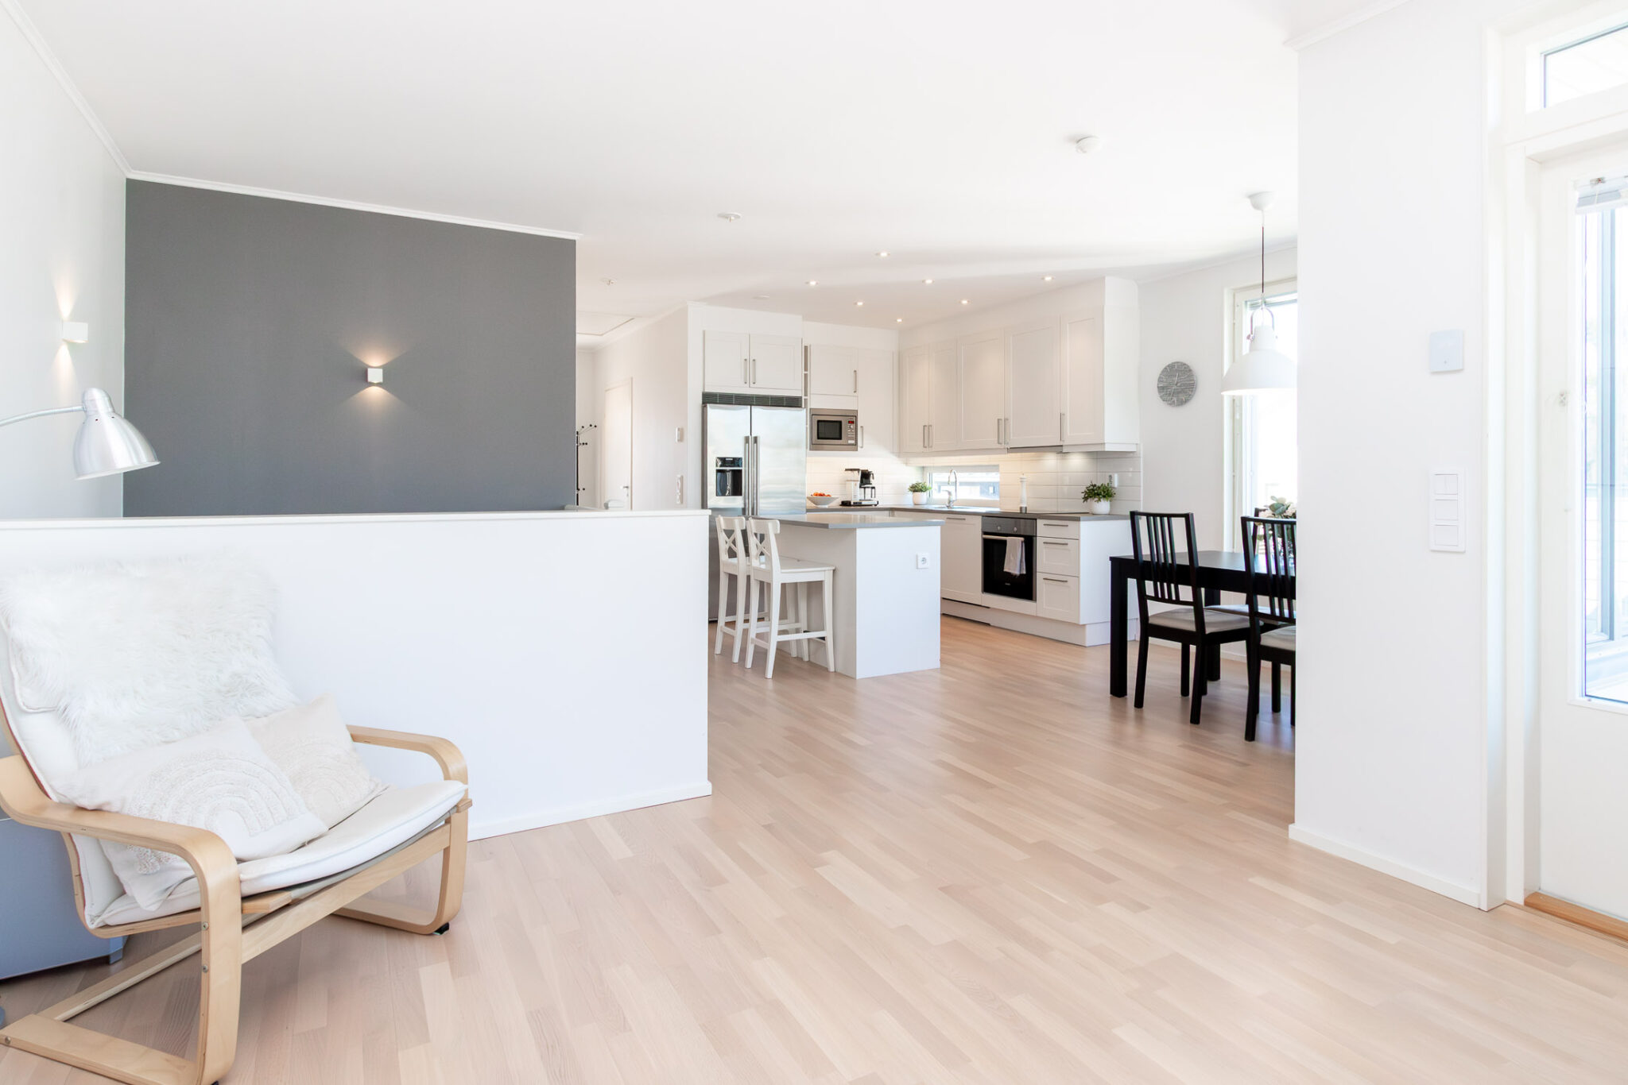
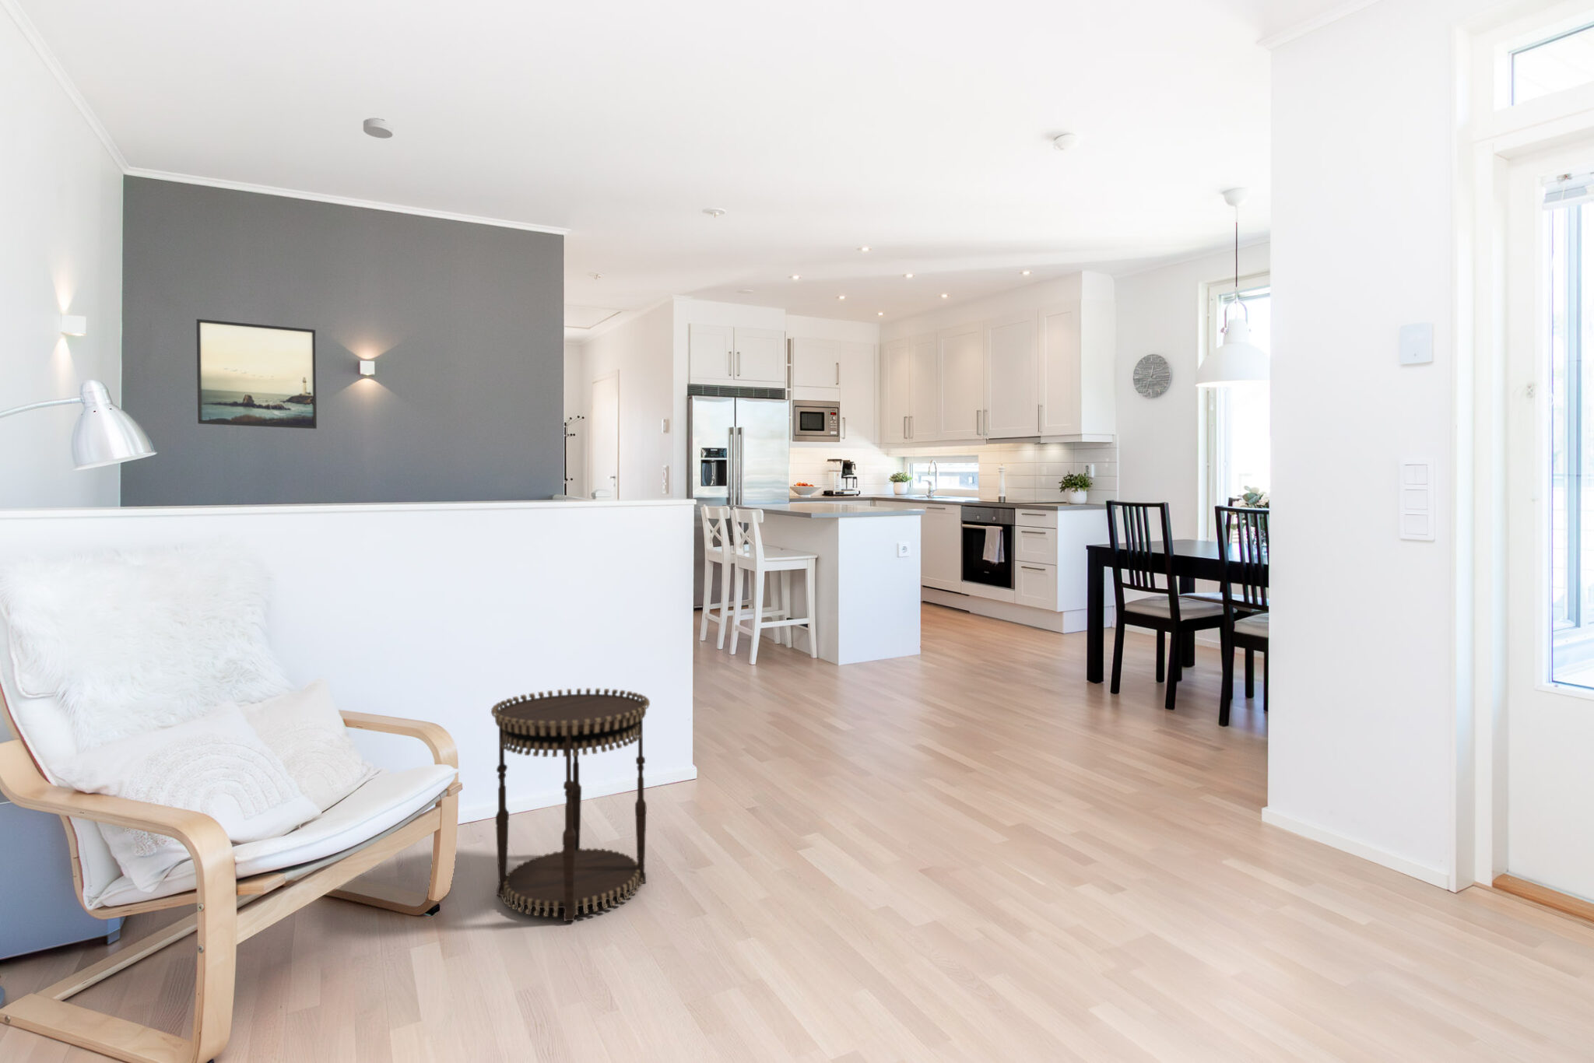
+ side table [490,687,651,922]
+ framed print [196,318,318,429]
+ smoke detector [363,116,394,139]
